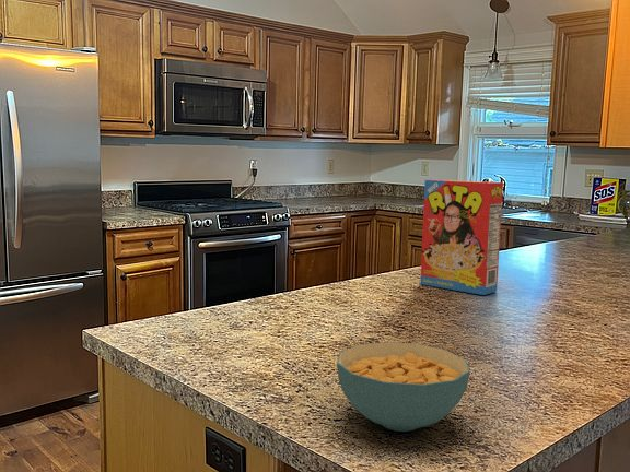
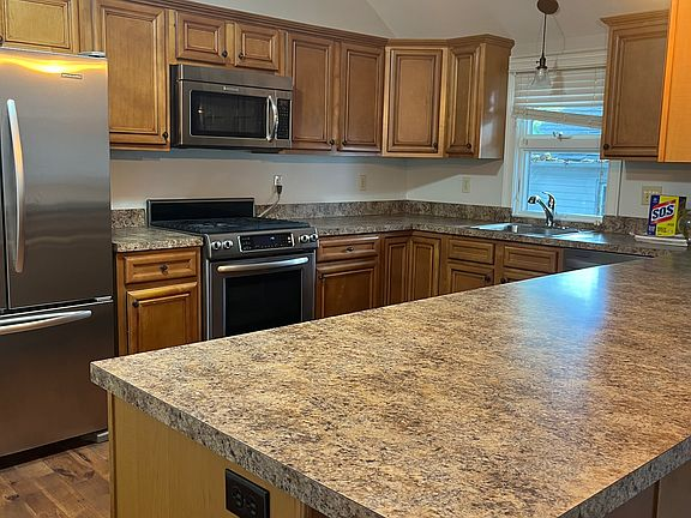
- cereal bowl [336,341,471,433]
- cereal box [419,179,504,296]
